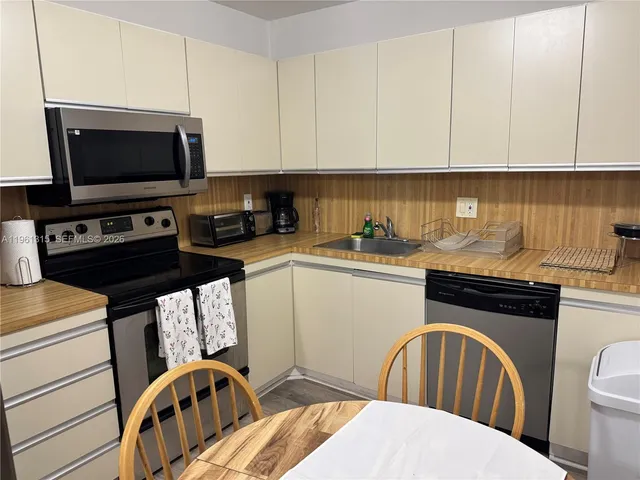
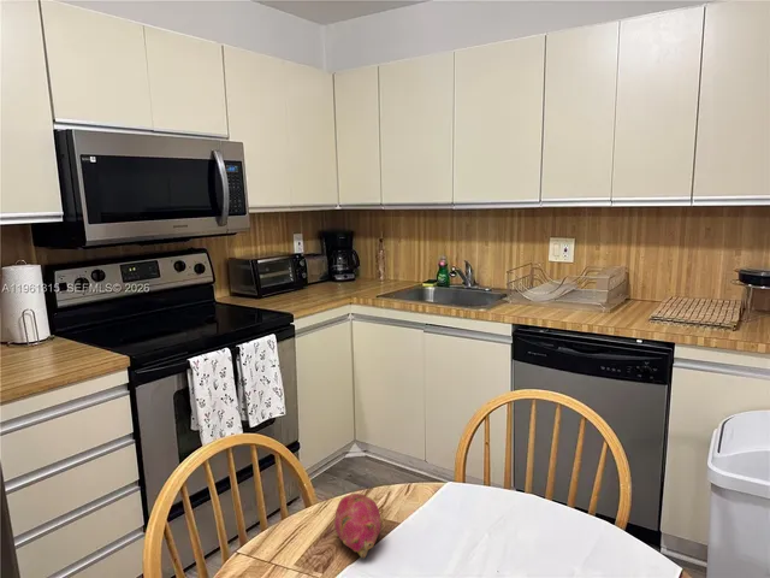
+ fruit [332,493,383,560]
